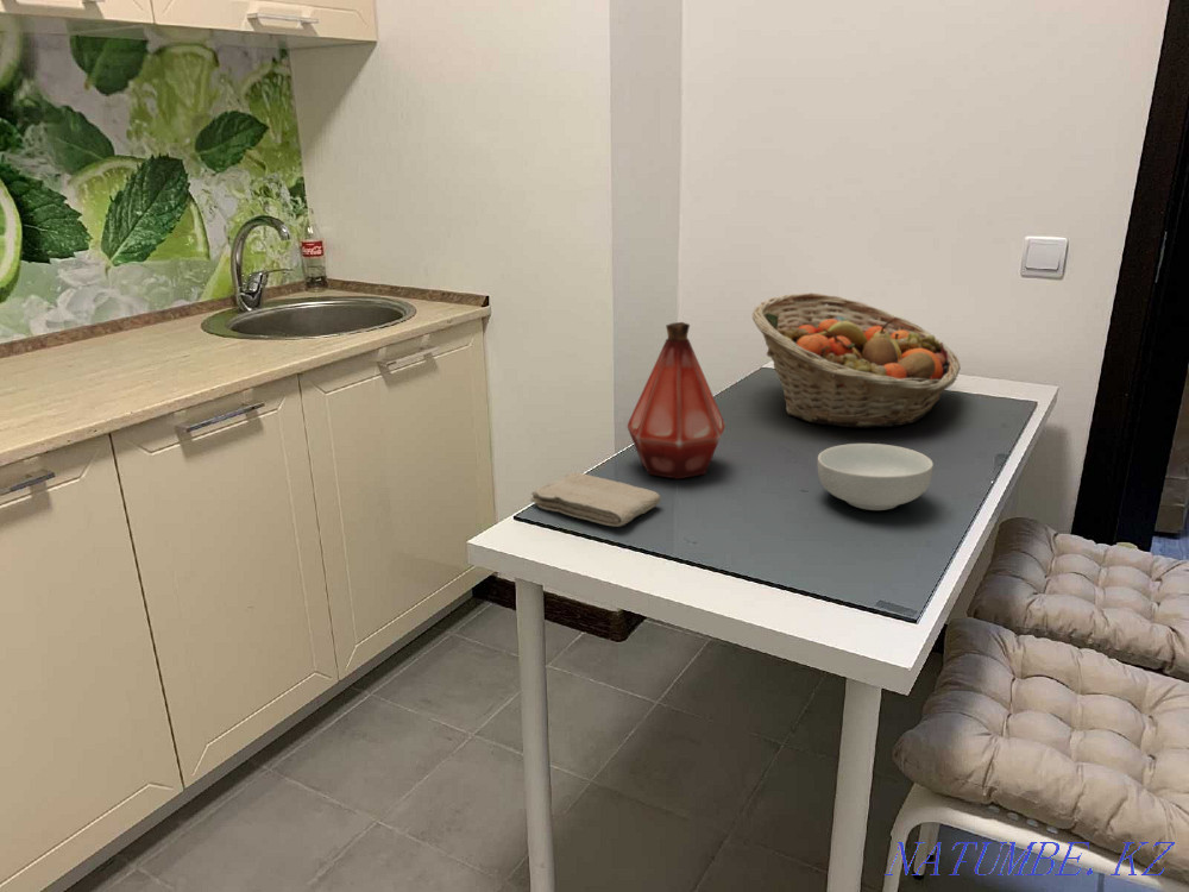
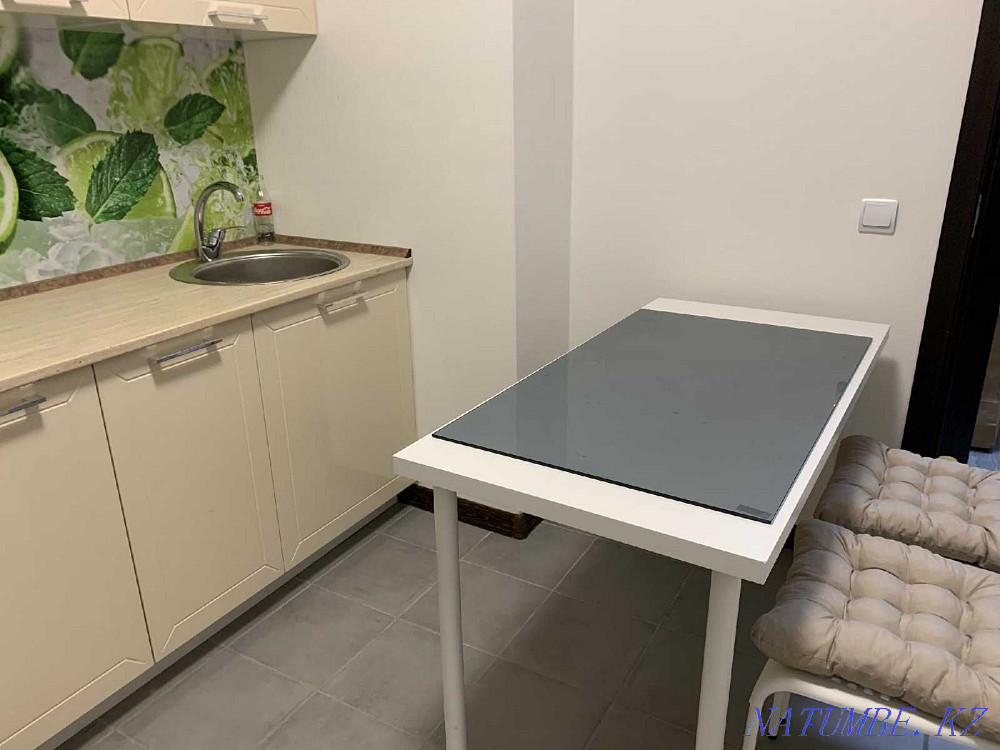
- fruit basket [751,291,961,429]
- washcloth [529,471,662,528]
- cereal bowl [817,442,935,511]
- bottle [625,321,726,480]
